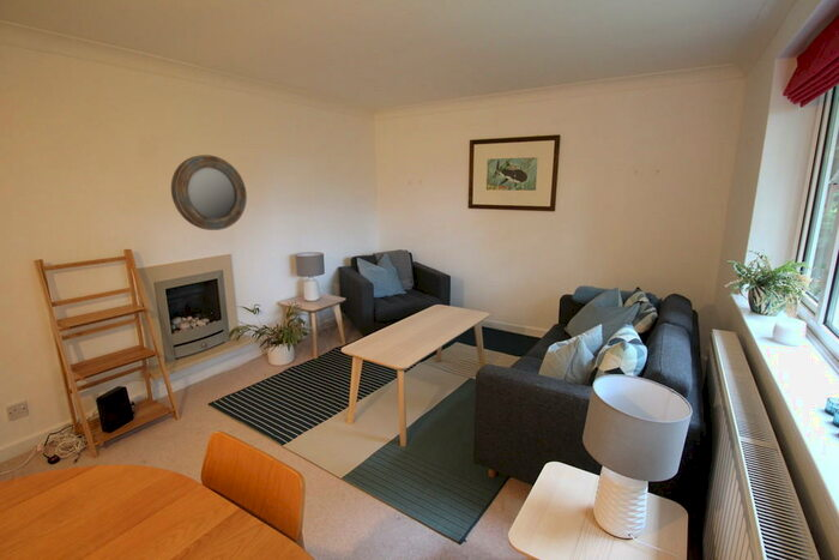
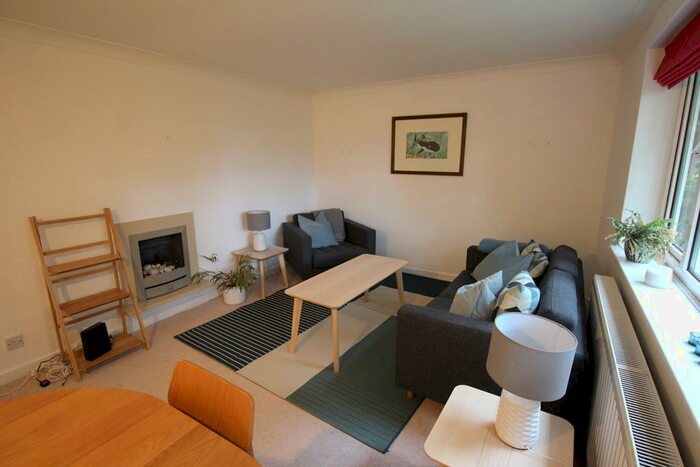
- home mirror [170,153,248,231]
